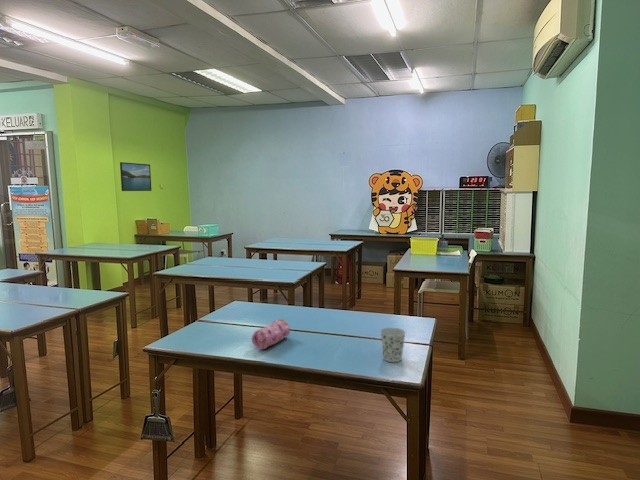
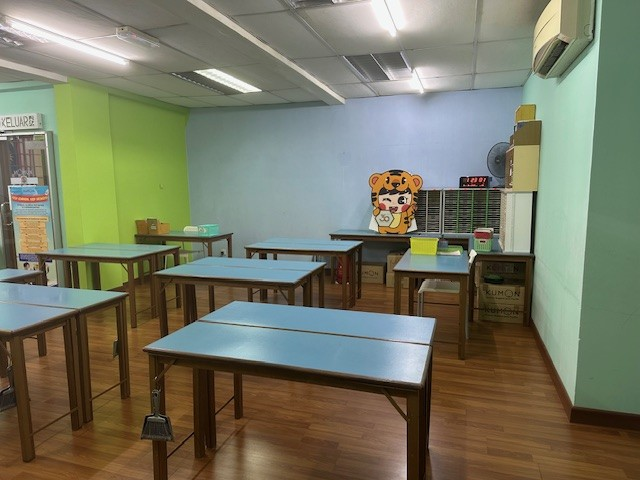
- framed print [119,161,153,192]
- cup [379,327,407,363]
- pencil case [251,318,291,350]
